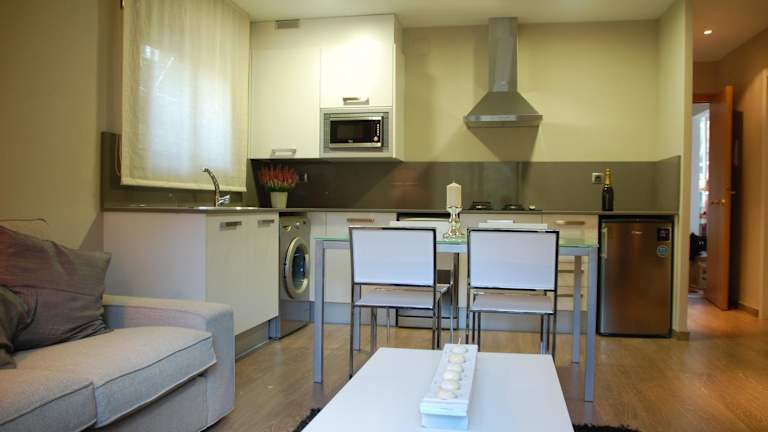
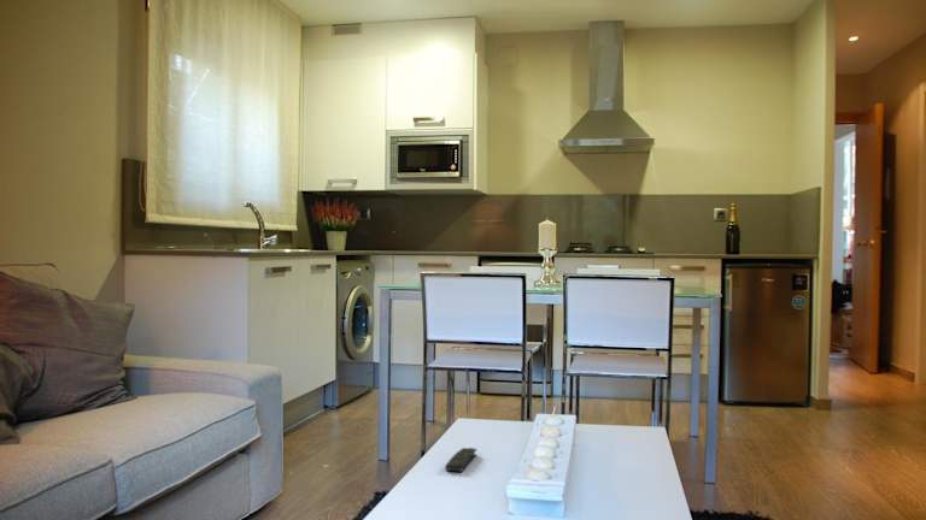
+ remote control [444,447,477,473]
